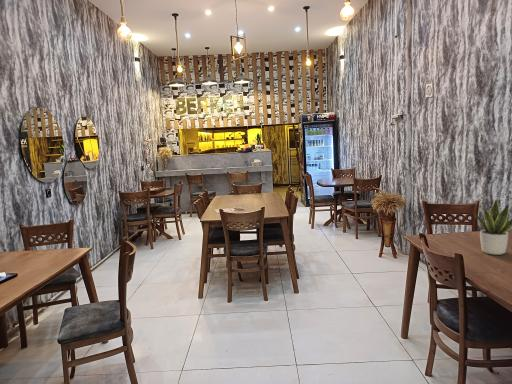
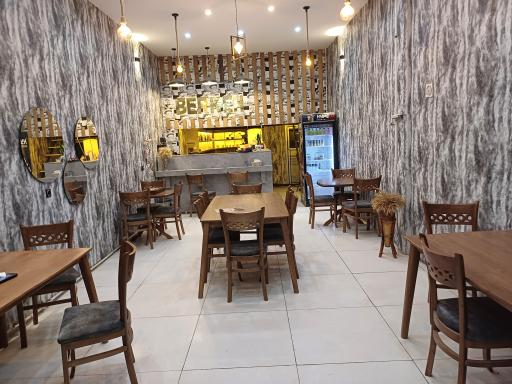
- potted plant [472,198,512,256]
